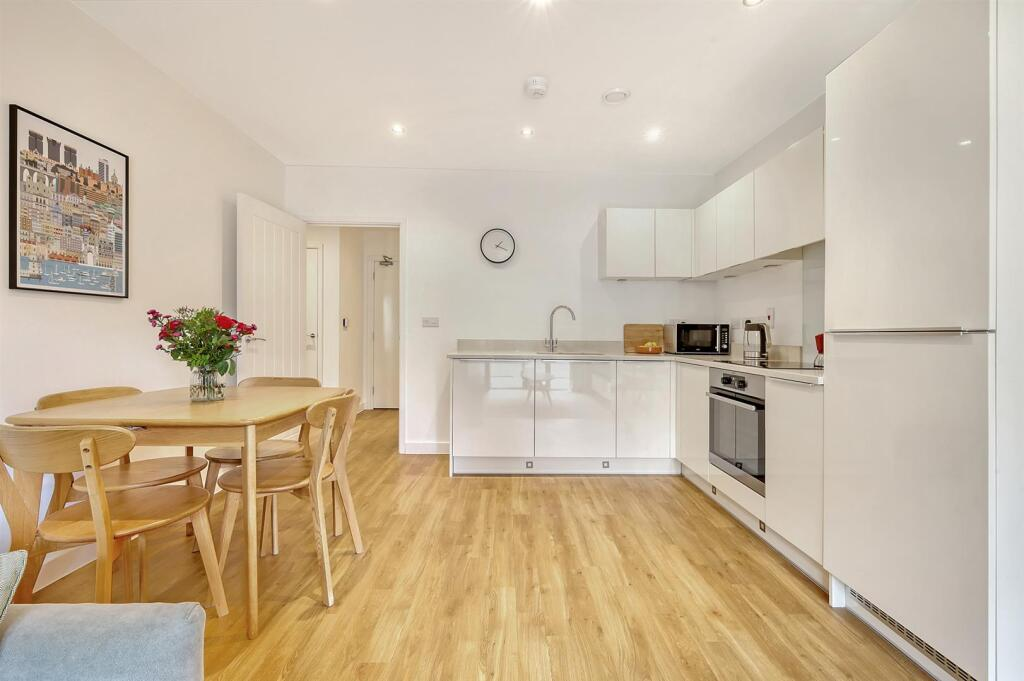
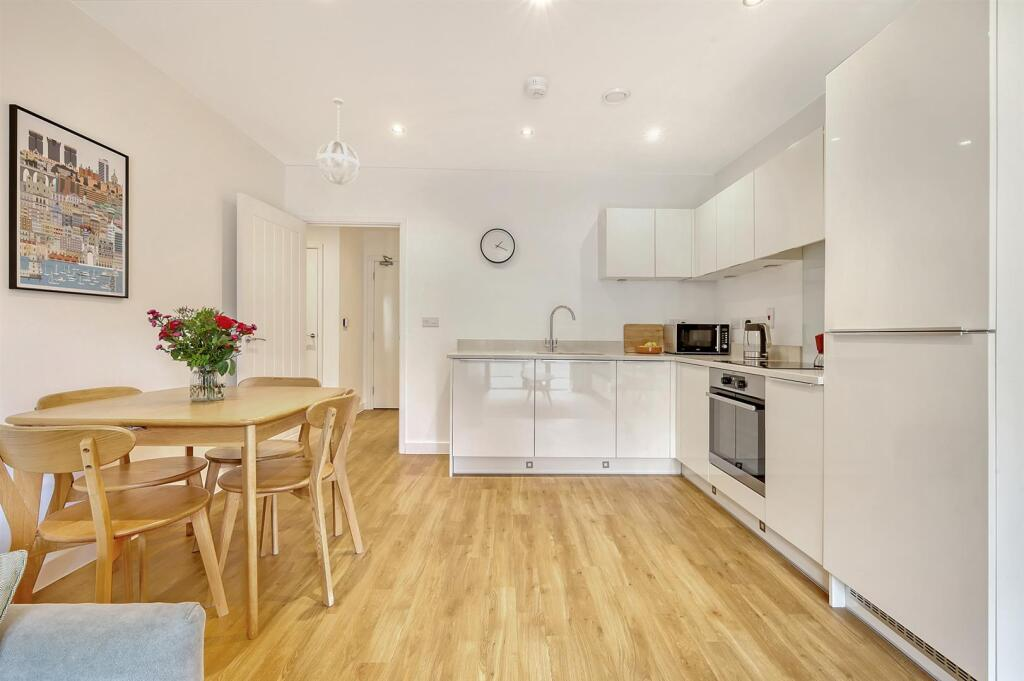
+ pendant light [315,97,361,186]
